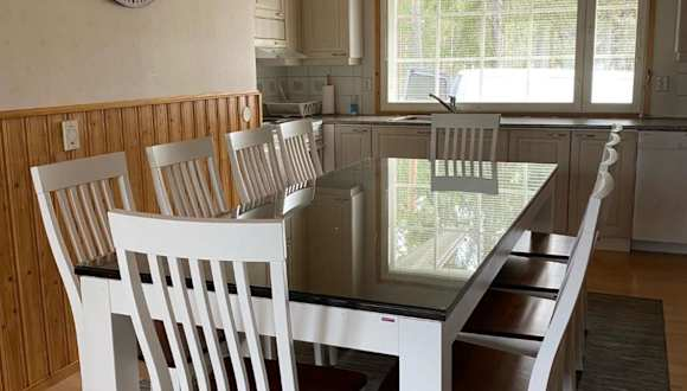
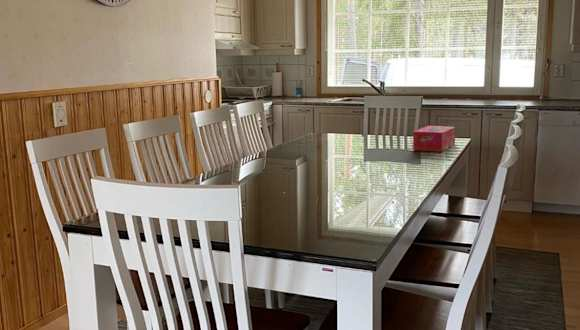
+ tissue box [412,125,456,153]
